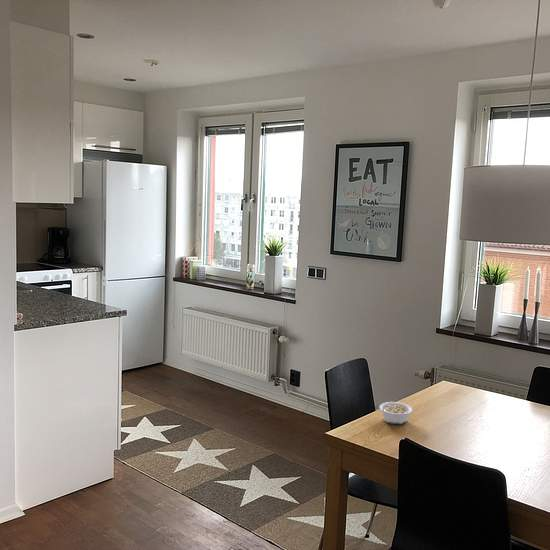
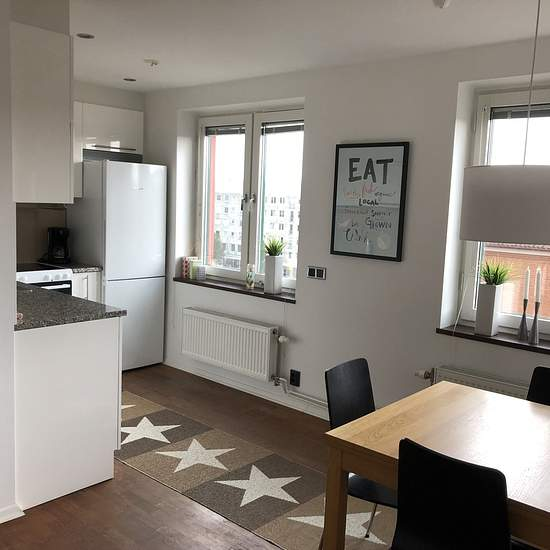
- legume [377,401,413,425]
